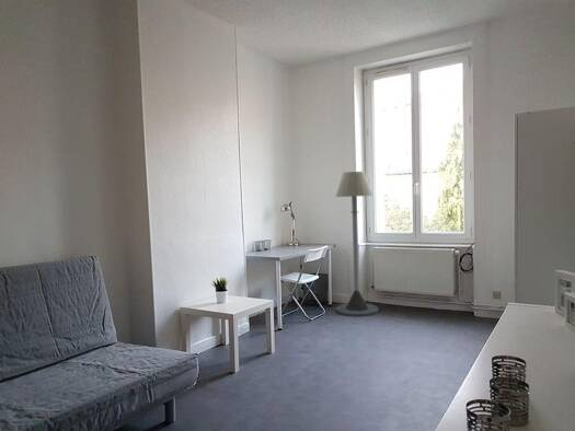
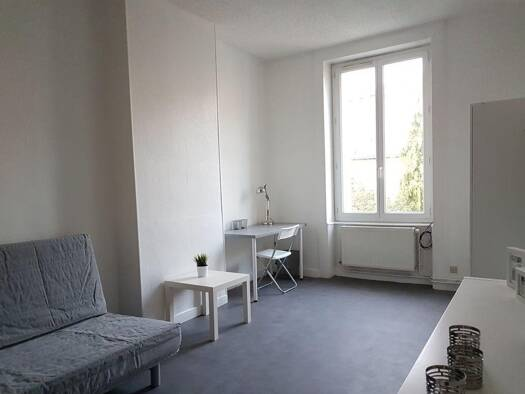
- floor lamp [334,171,380,317]
